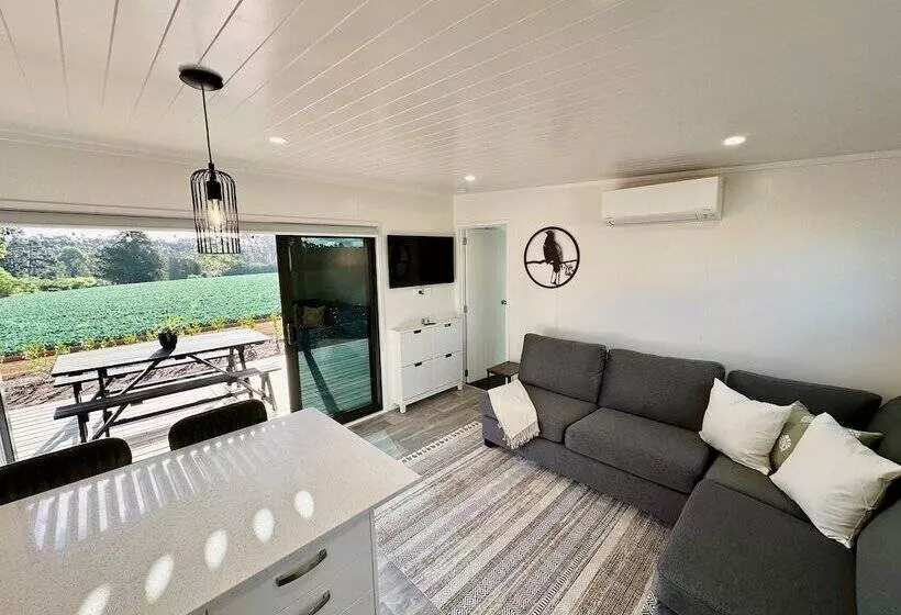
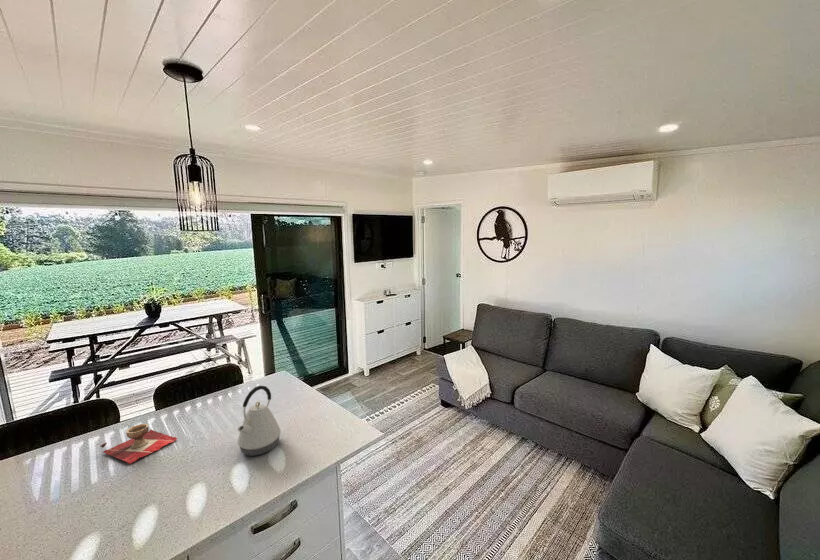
+ decorative bowl [99,423,178,465]
+ kettle [237,385,281,457]
